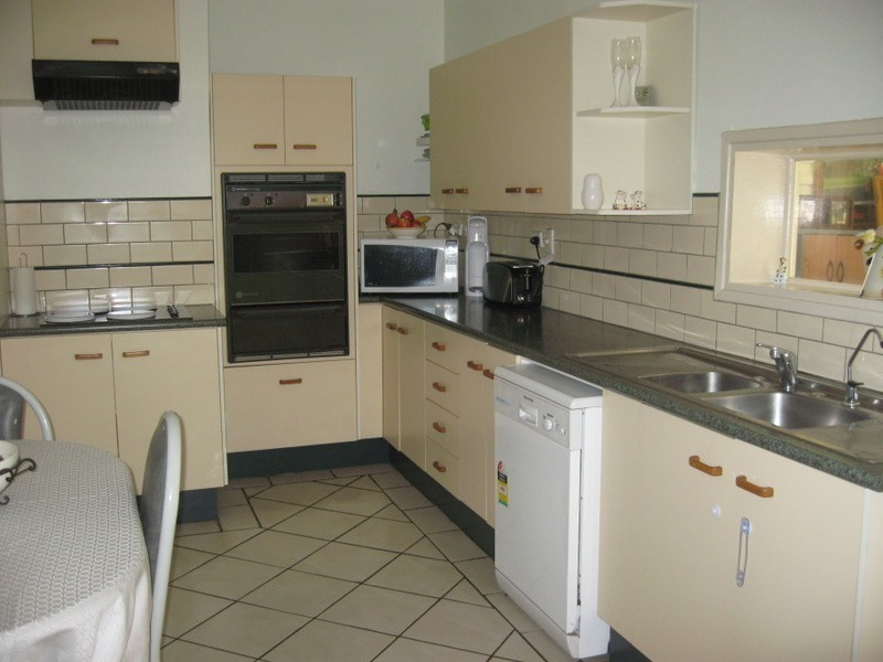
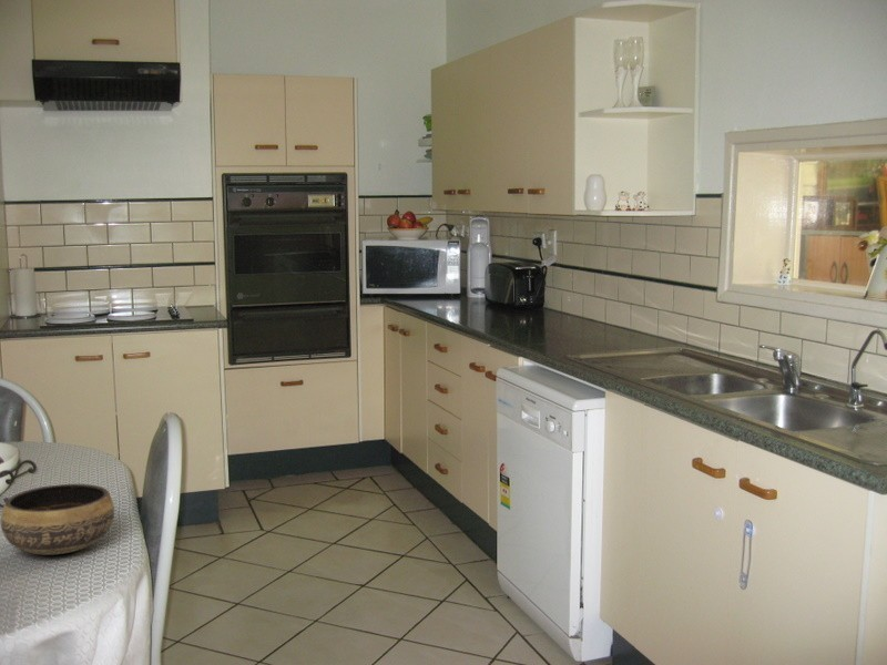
+ bowl [0,483,115,556]
